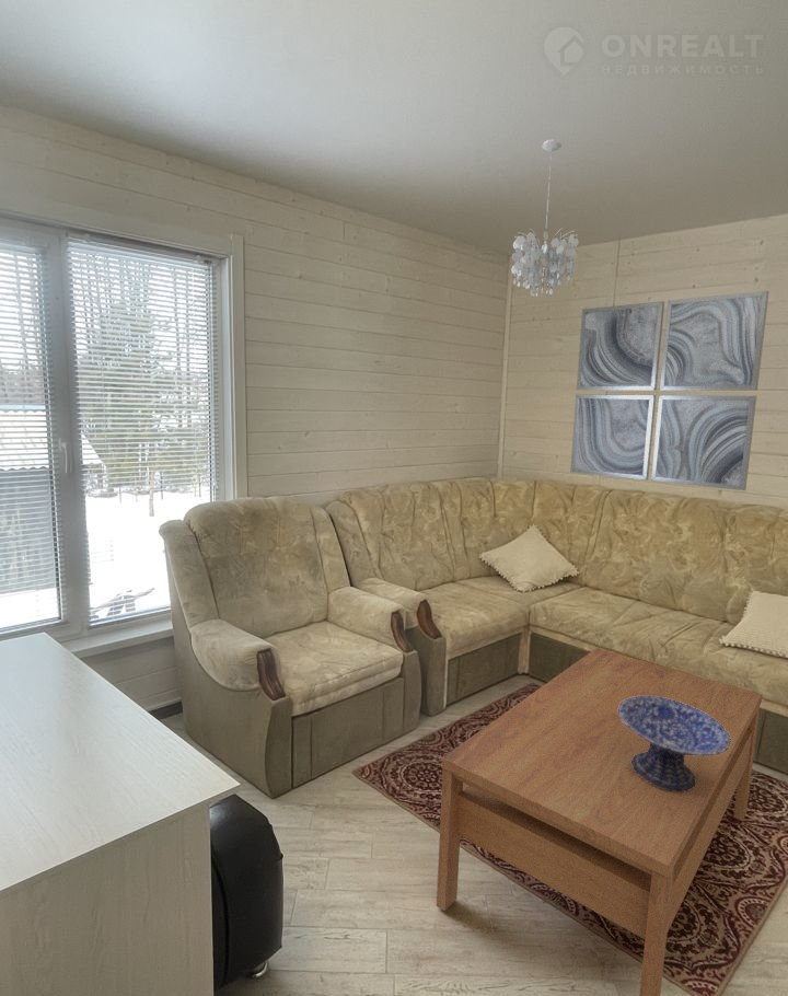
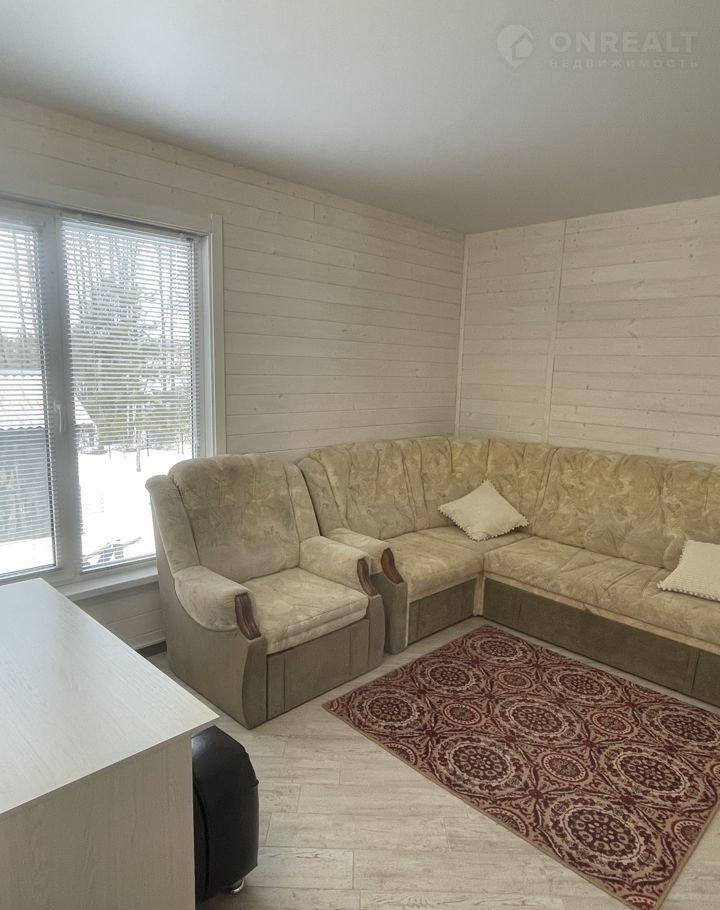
- wall art [569,290,770,491]
- decorative bowl [618,696,731,791]
- chandelier [510,138,580,298]
- coffee table [436,647,764,996]
